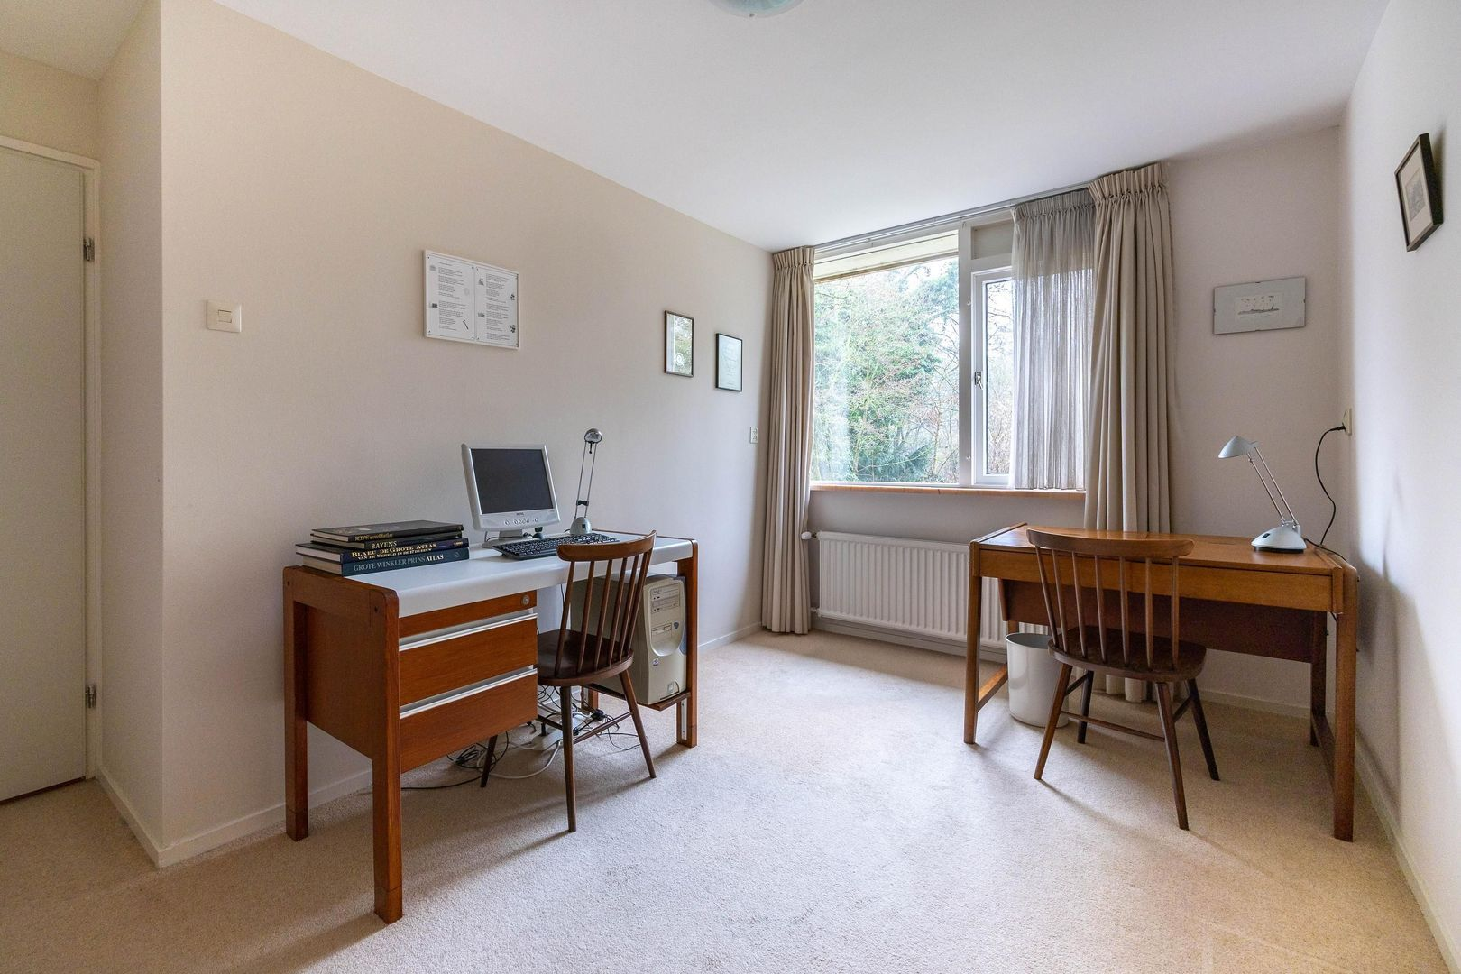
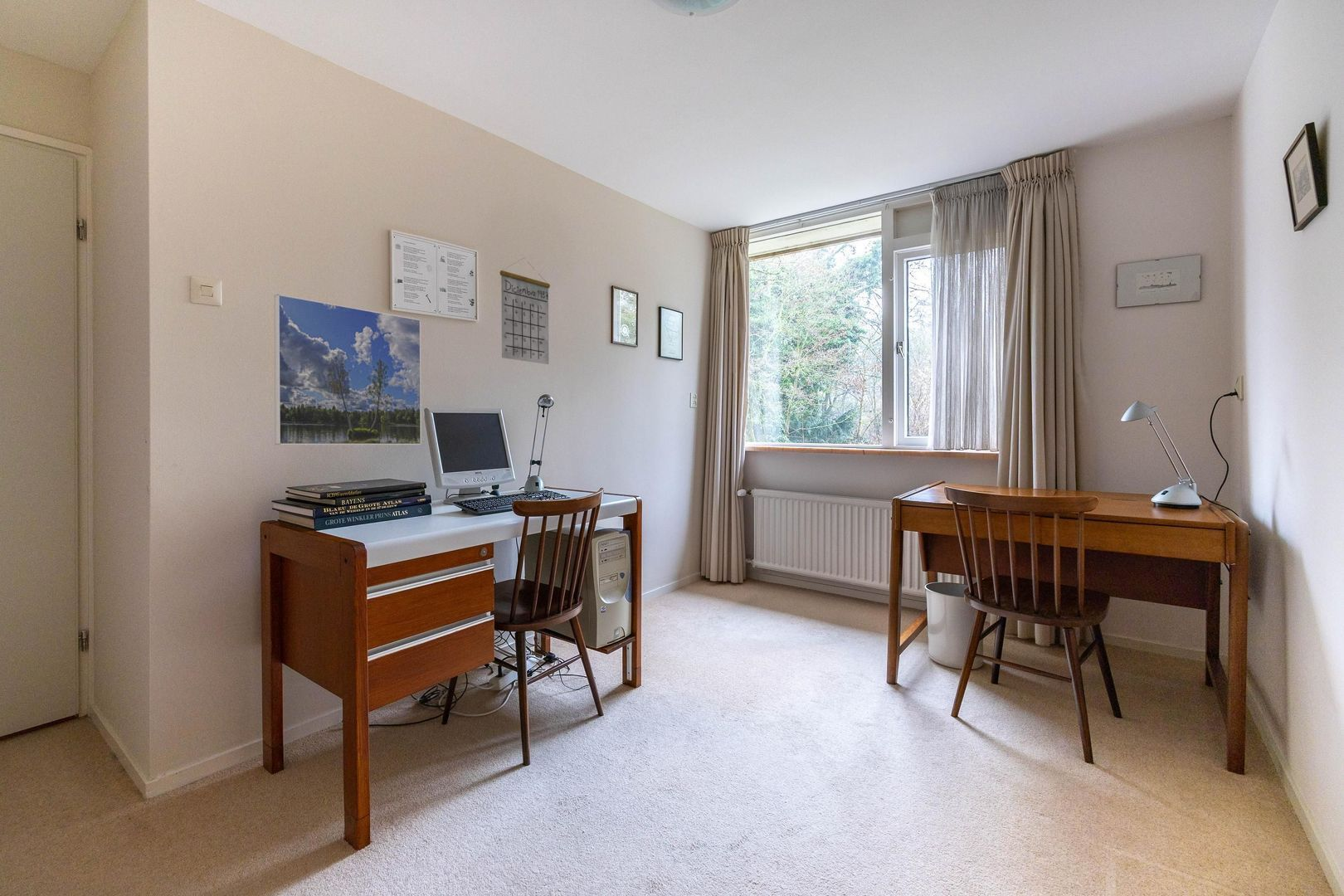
+ calendar [499,257,551,365]
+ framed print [274,294,422,446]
